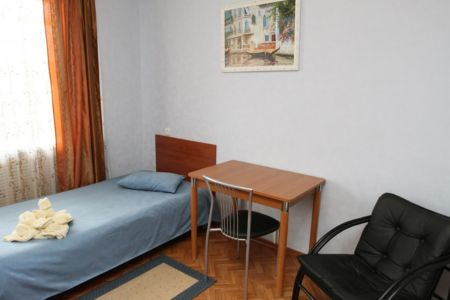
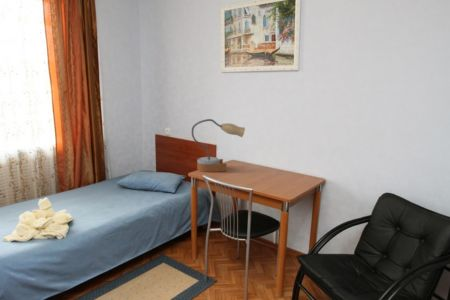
+ table lamp [191,118,246,173]
